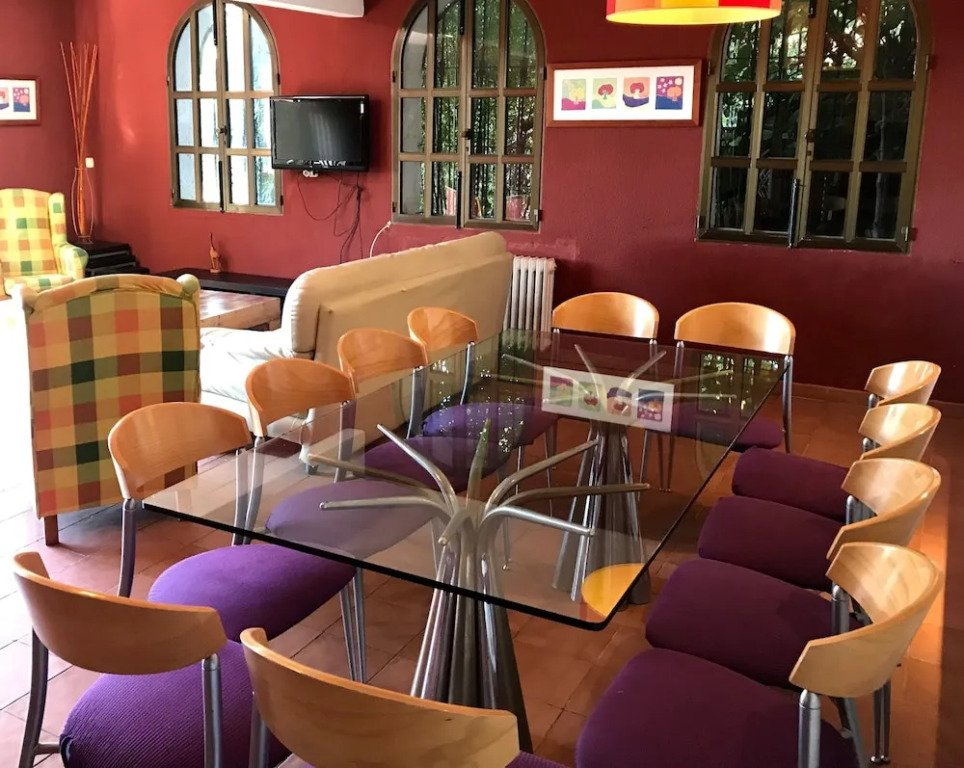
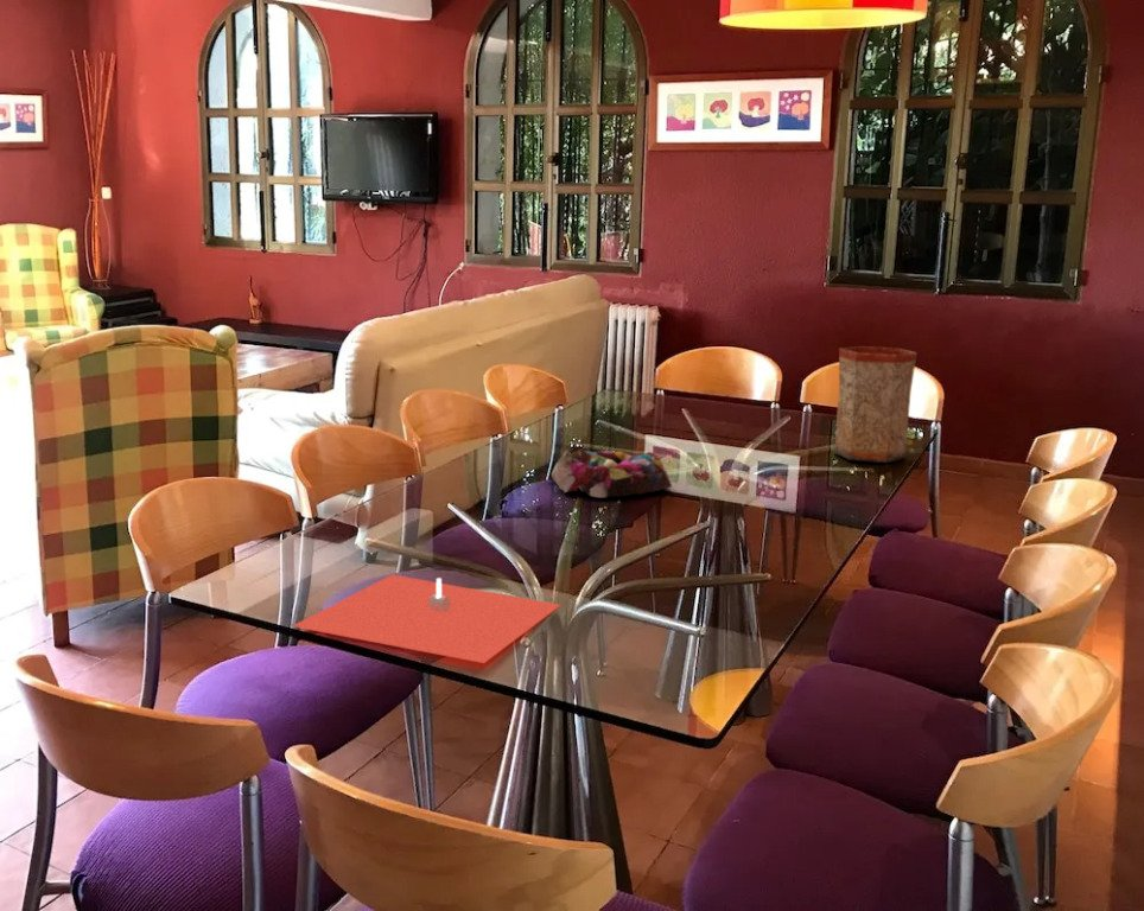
+ vase [833,345,919,464]
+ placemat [292,573,561,664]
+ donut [551,448,673,498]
